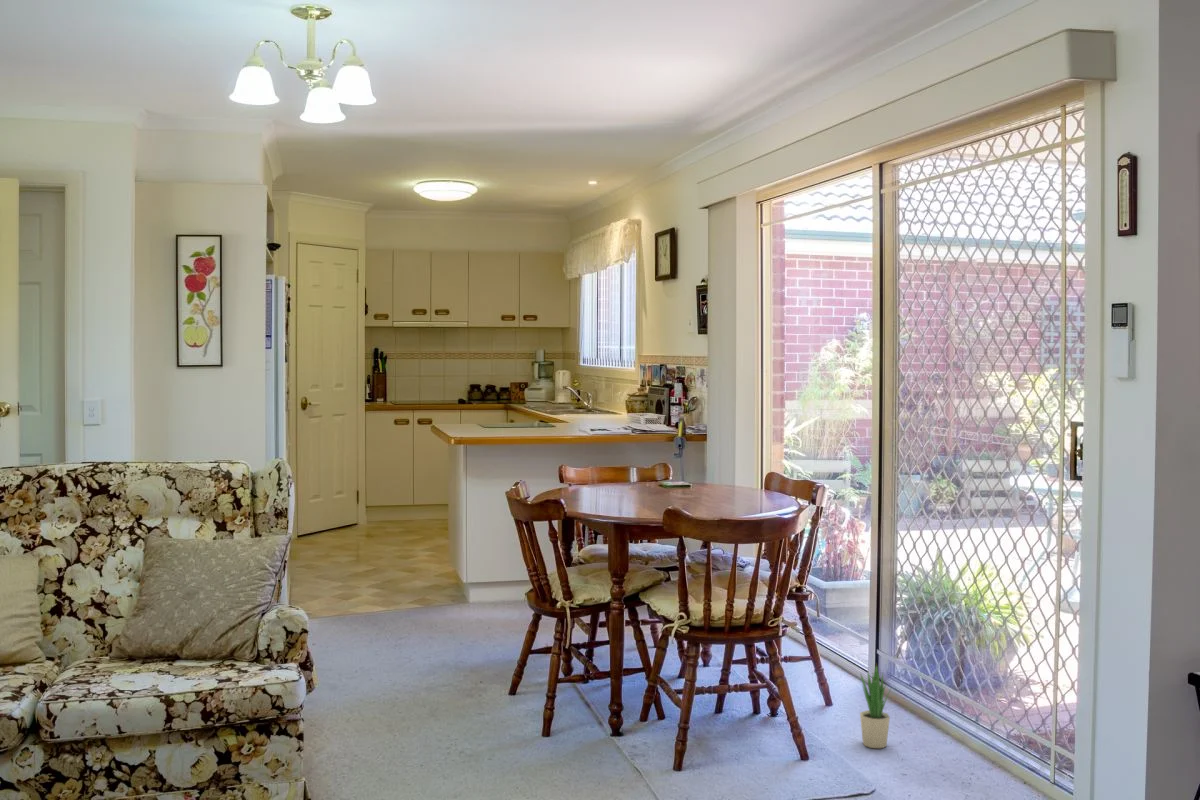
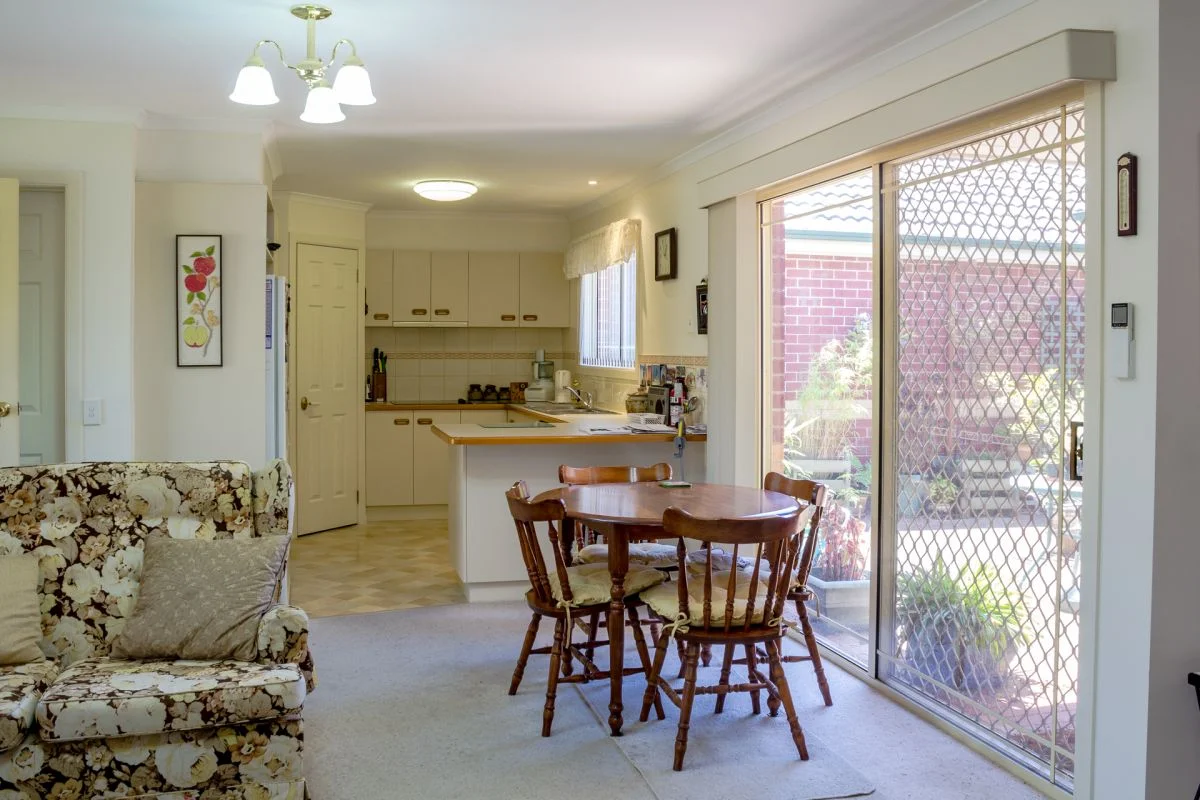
- potted plant [859,662,892,749]
